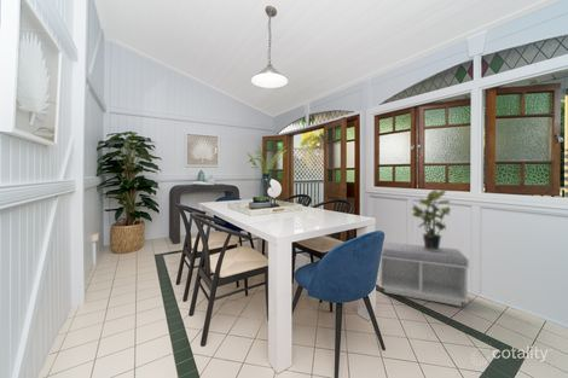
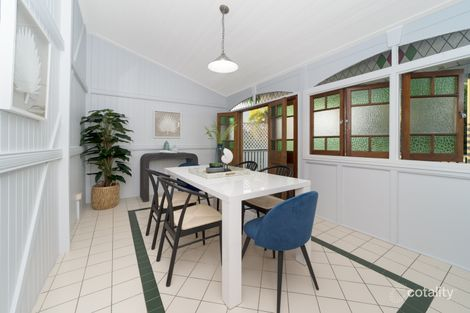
- bench [378,242,470,308]
- potted plant [411,188,452,251]
